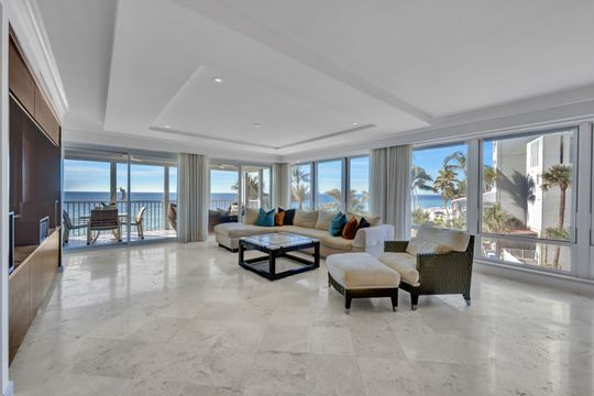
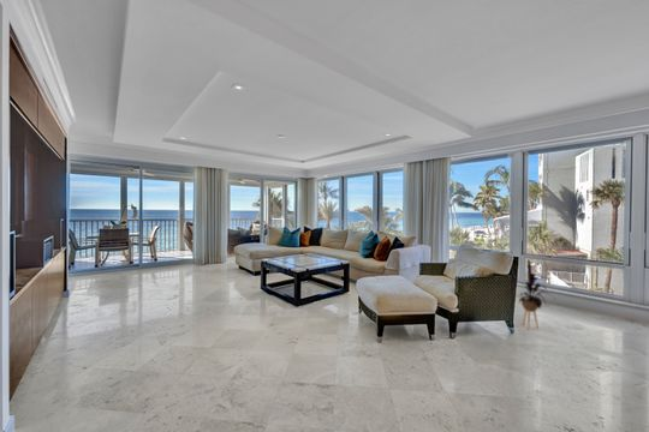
+ house plant [518,258,555,330]
